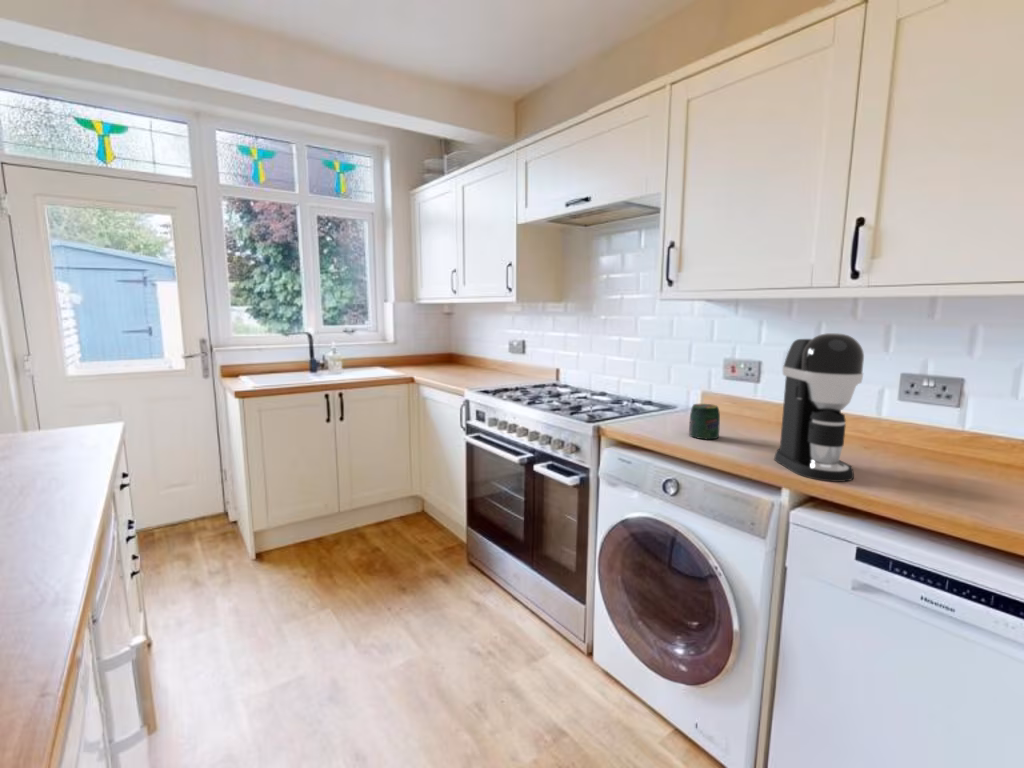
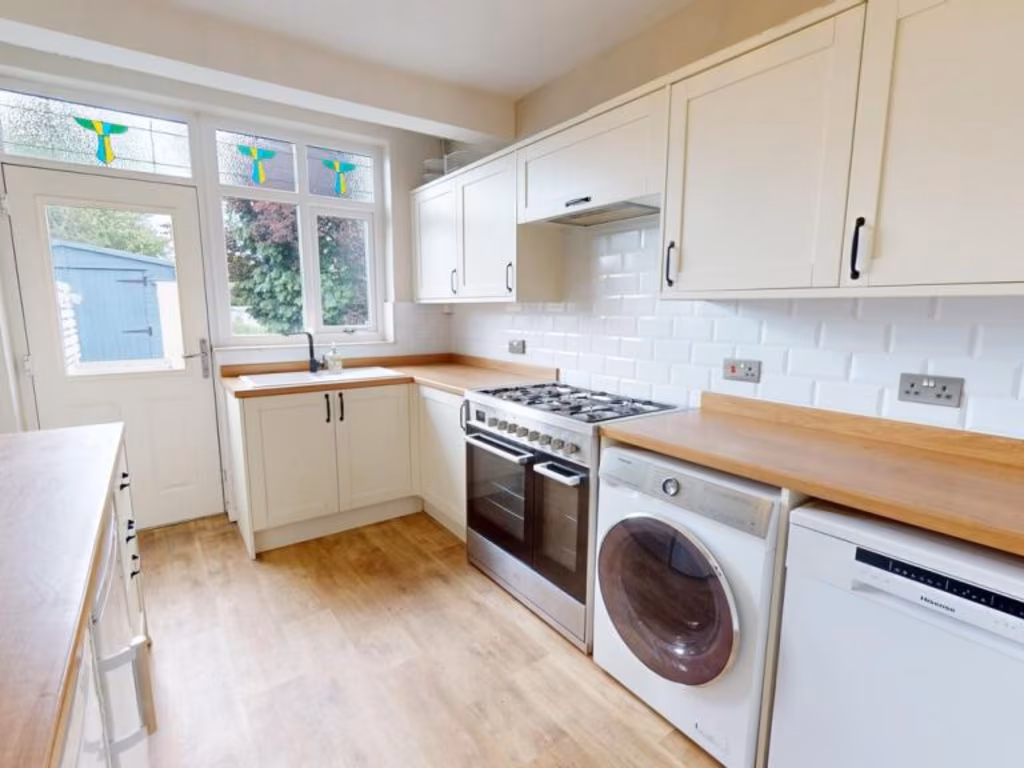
- coffee maker [773,332,865,483]
- jar [688,403,721,441]
